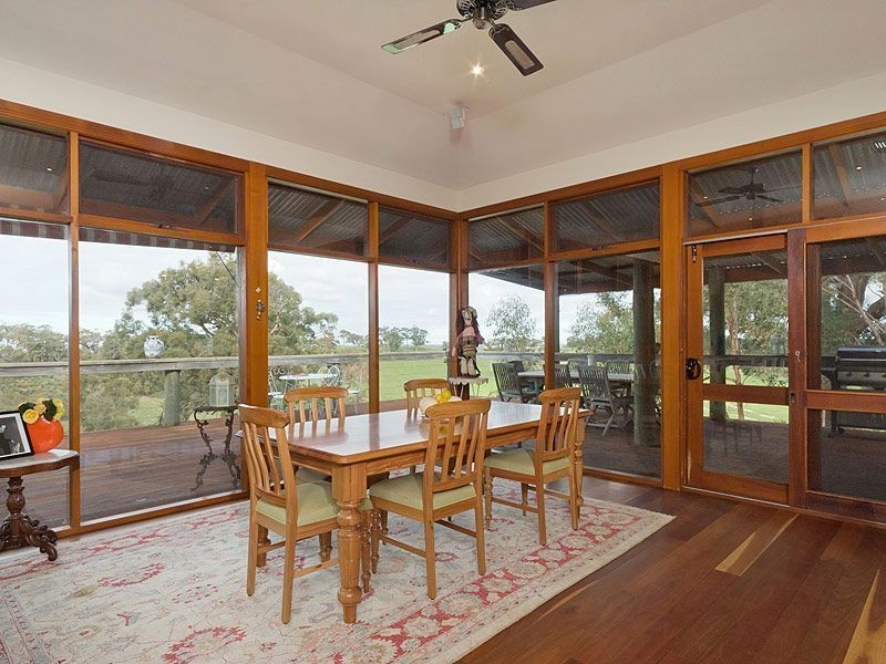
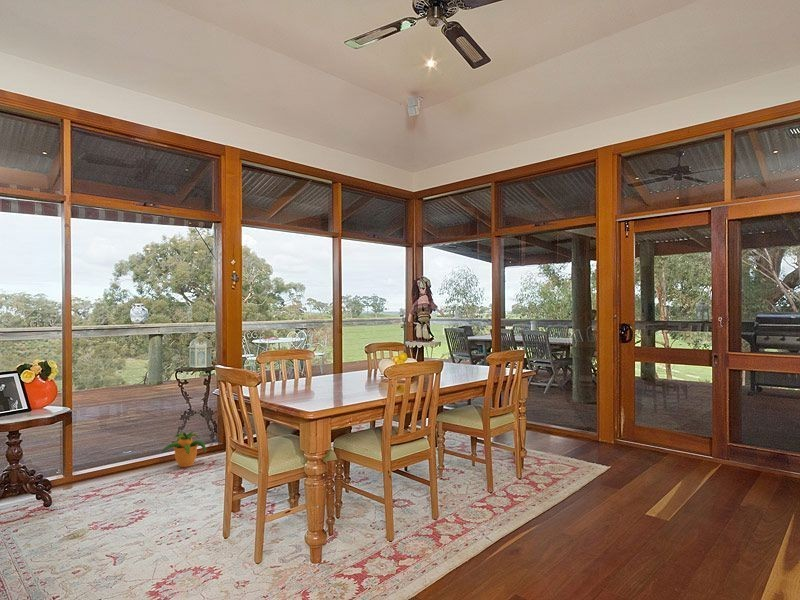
+ potted plant [161,430,207,468]
